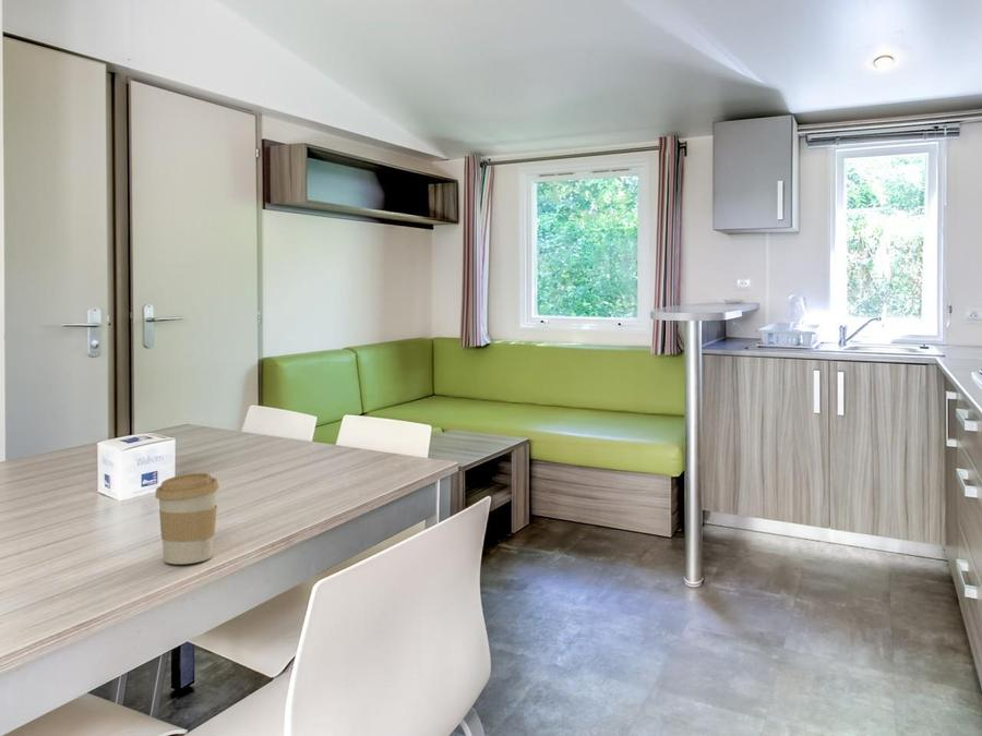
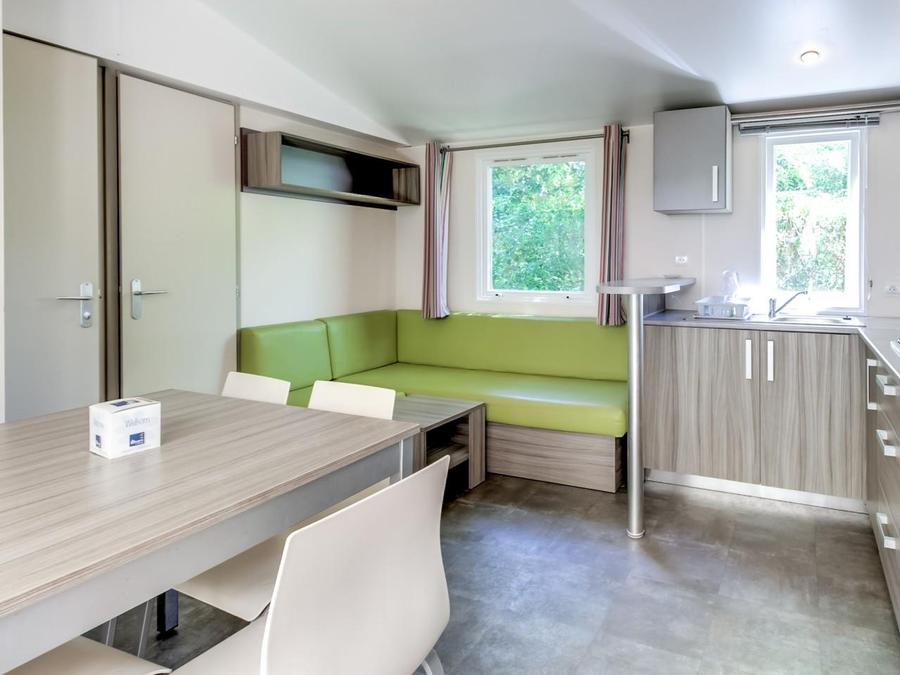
- coffee cup [154,472,220,565]
